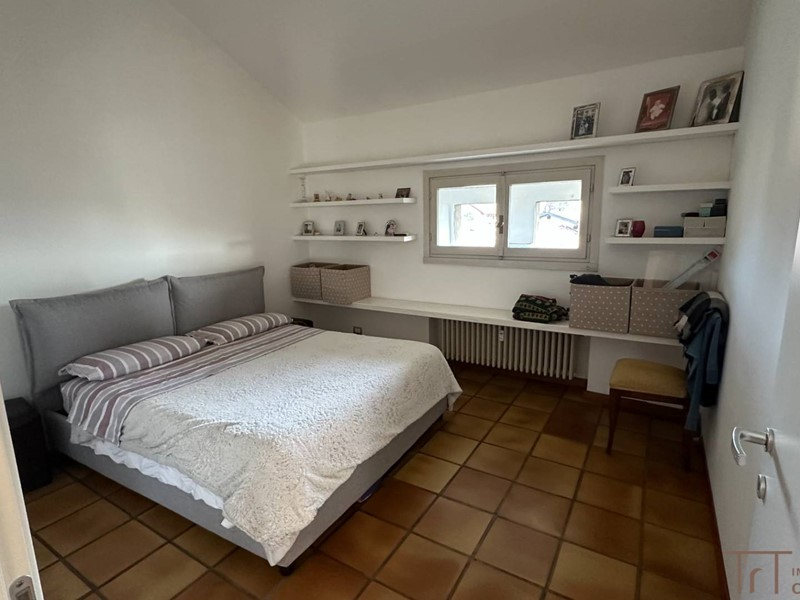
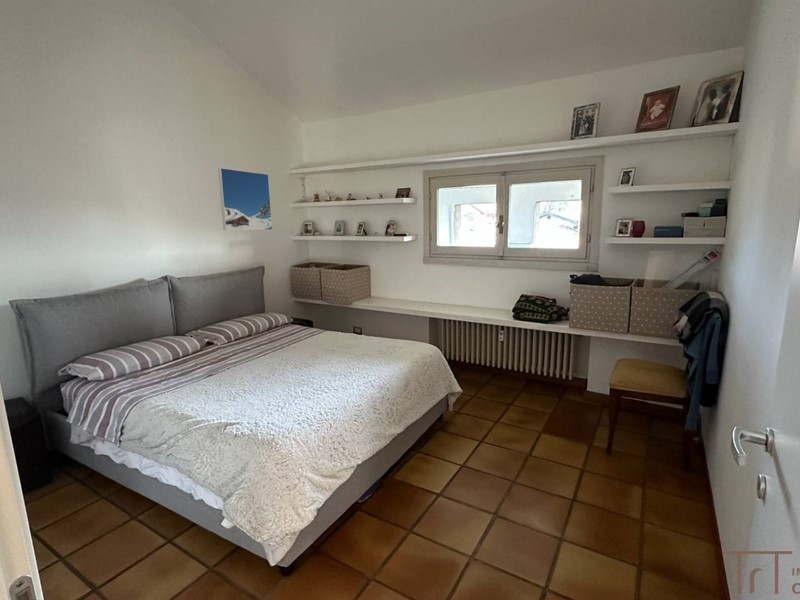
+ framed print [217,167,273,231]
